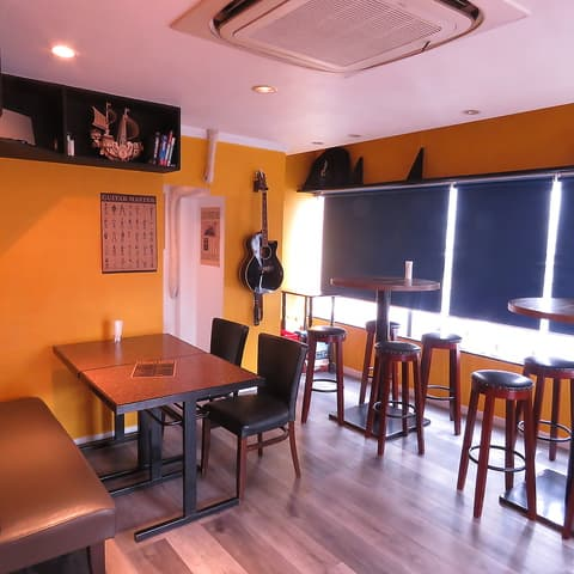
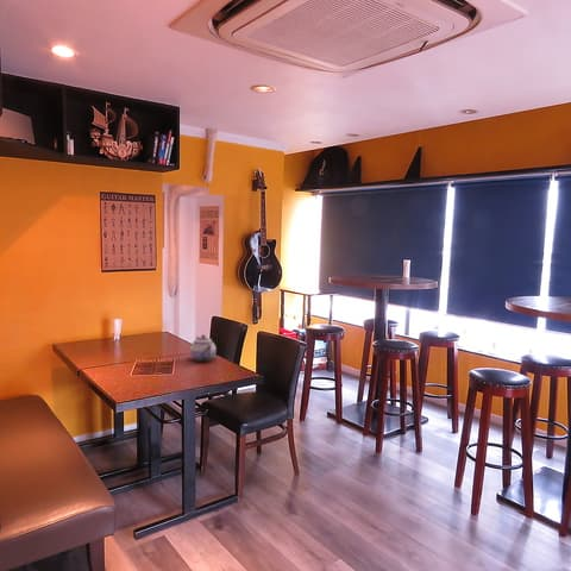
+ teapot [189,333,218,363]
